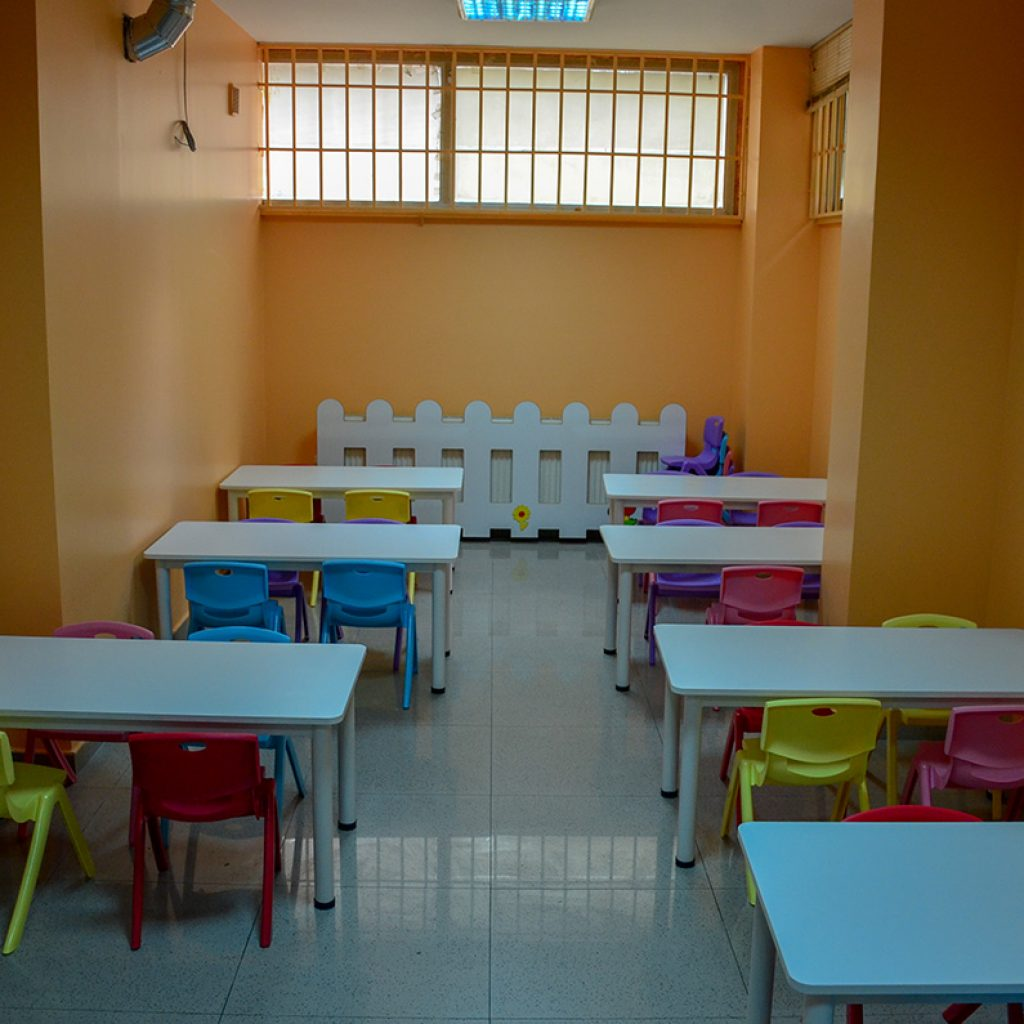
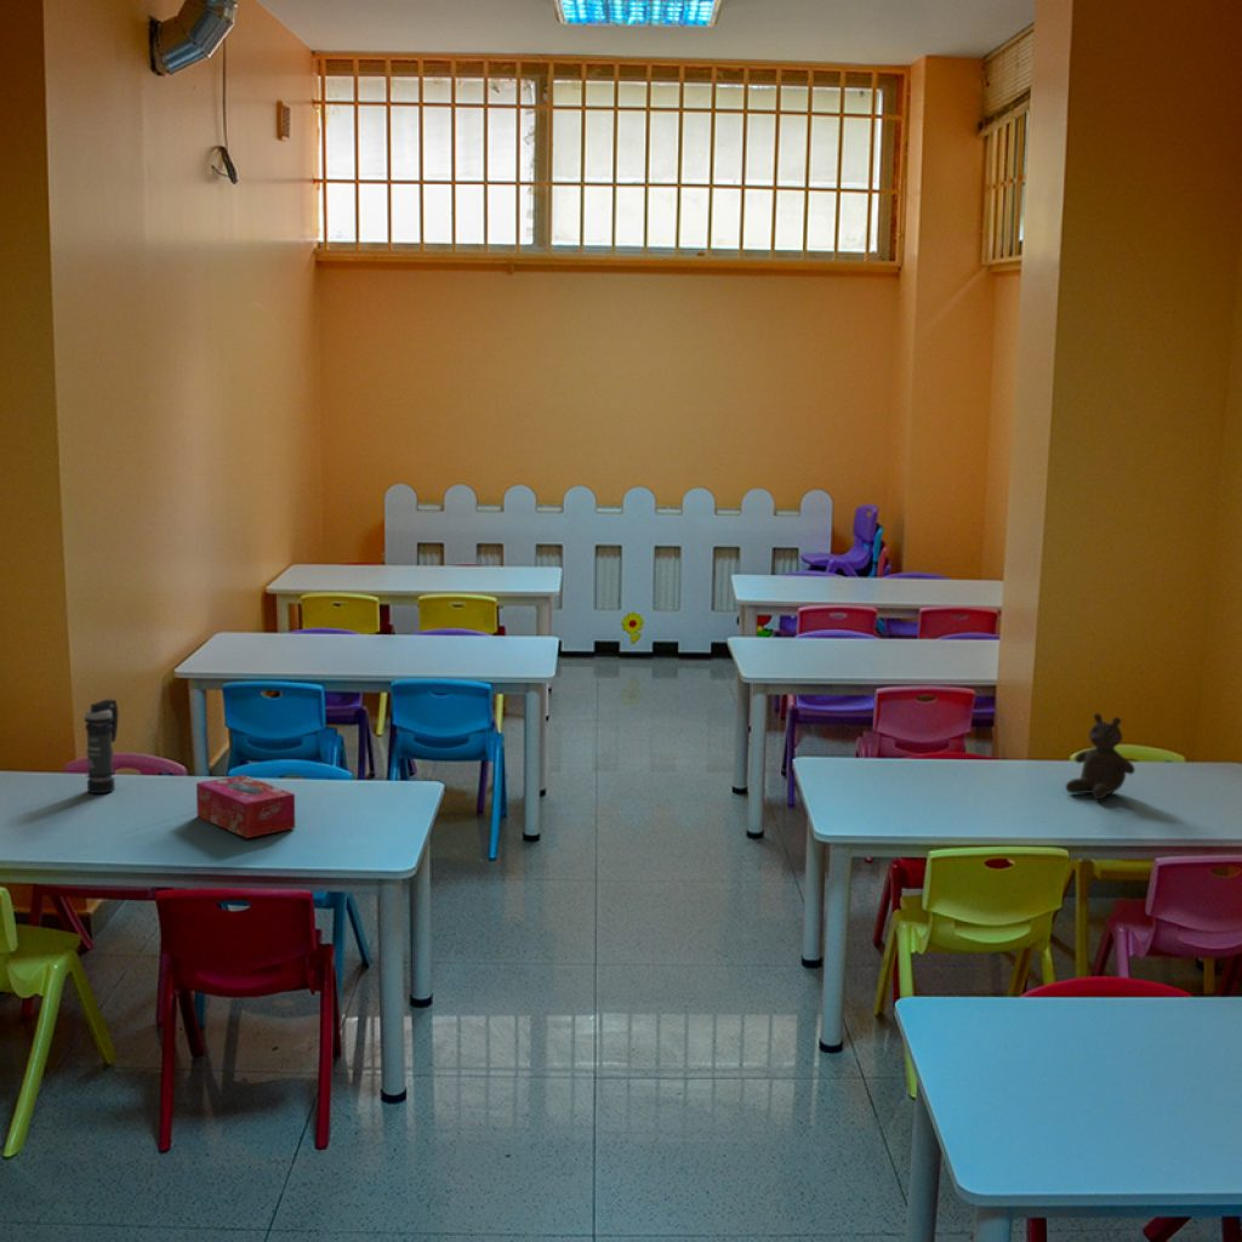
+ teddy bear [1065,712,1136,801]
+ tissue box [195,774,296,839]
+ smoke grenade [84,699,120,794]
